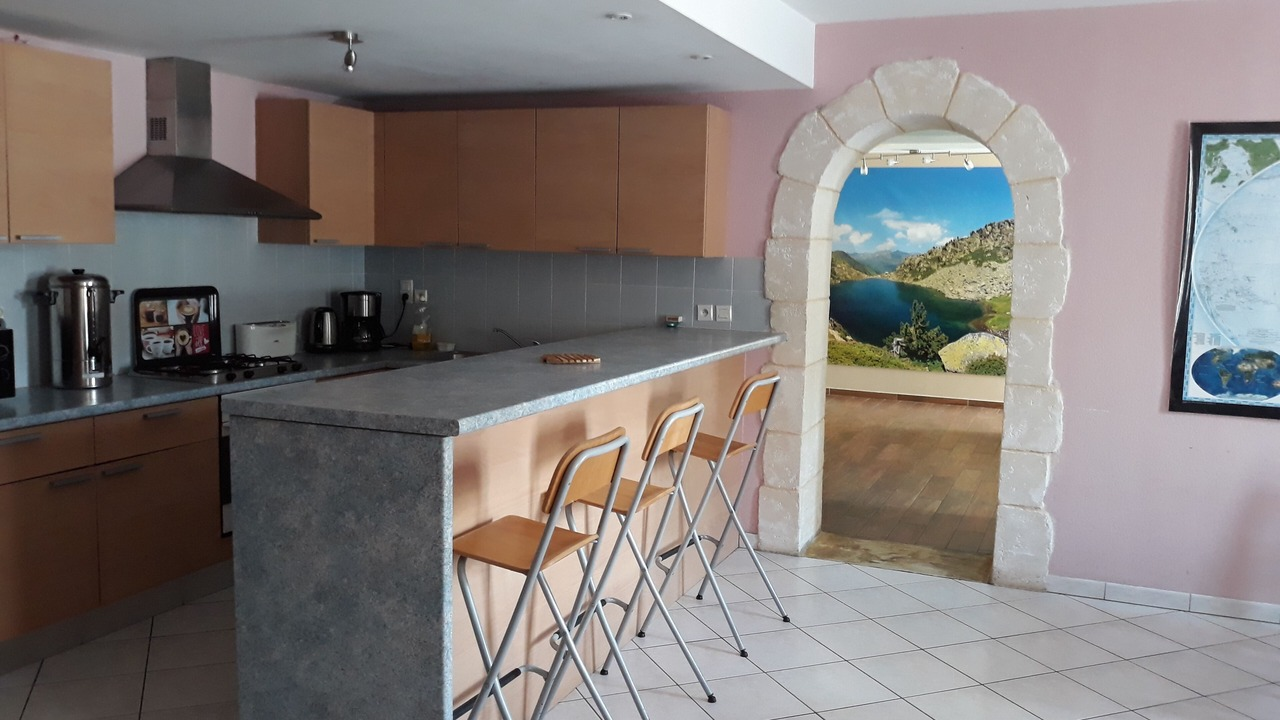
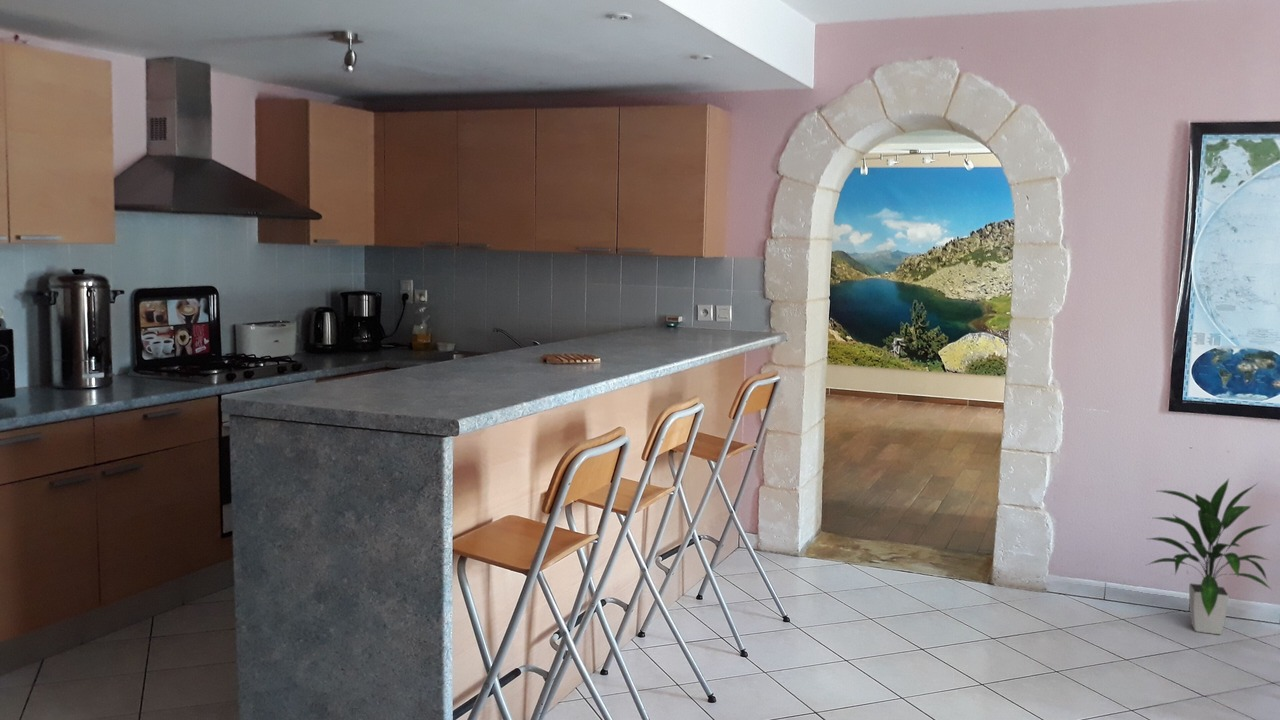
+ indoor plant [1146,477,1272,635]
